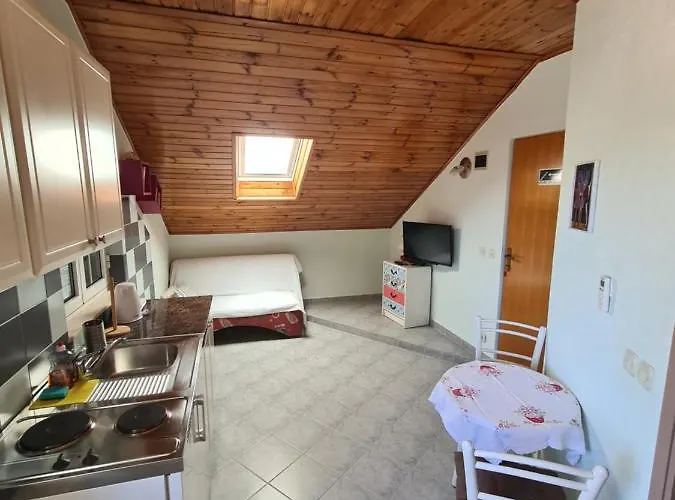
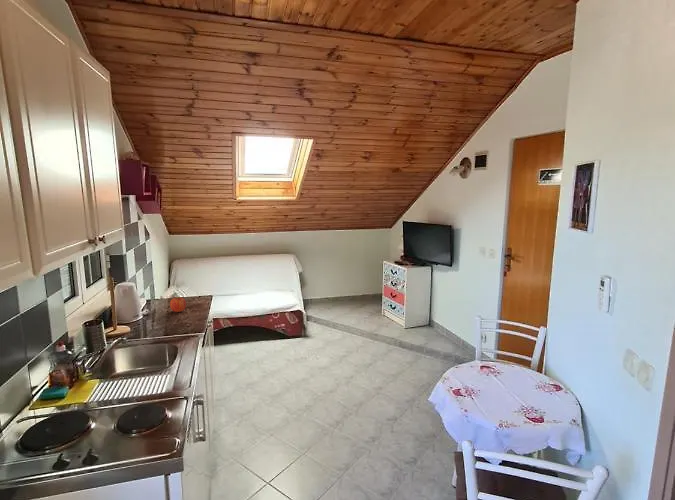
+ fruit [169,295,187,313]
